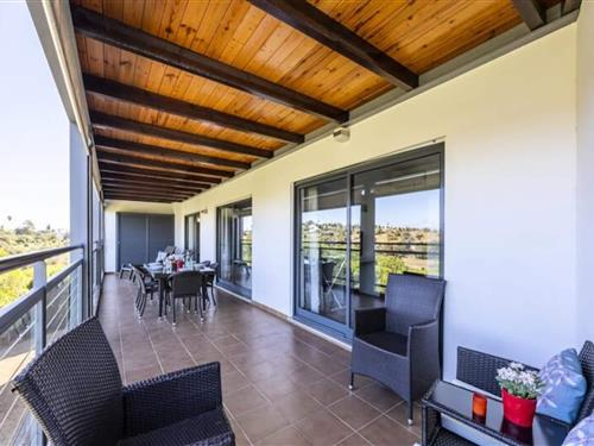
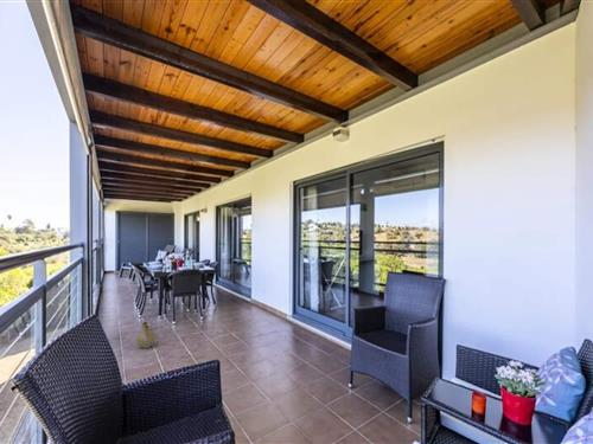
+ ceramic jug [135,320,158,349]
